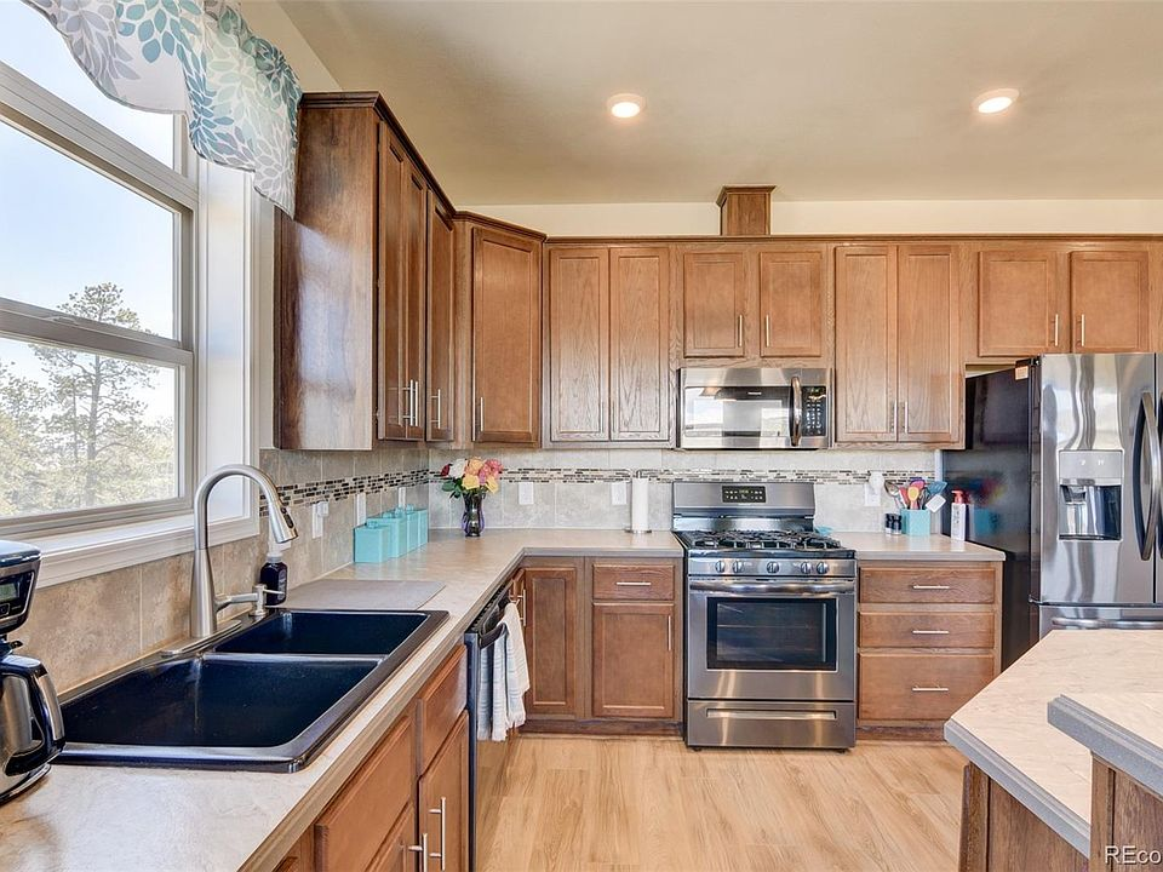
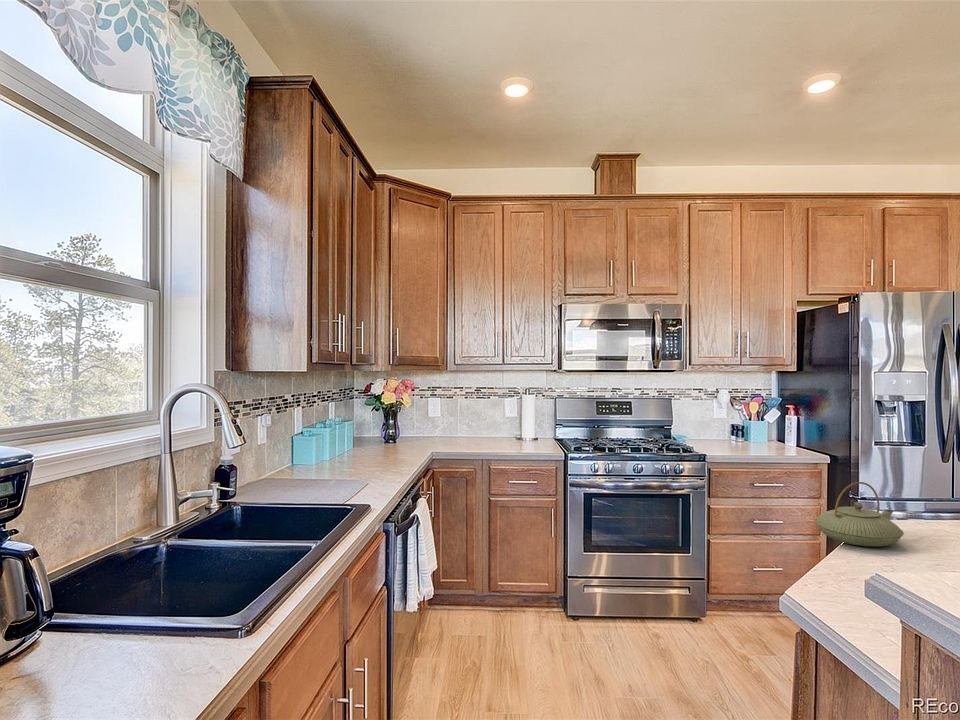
+ teapot [814,481,905,547]
